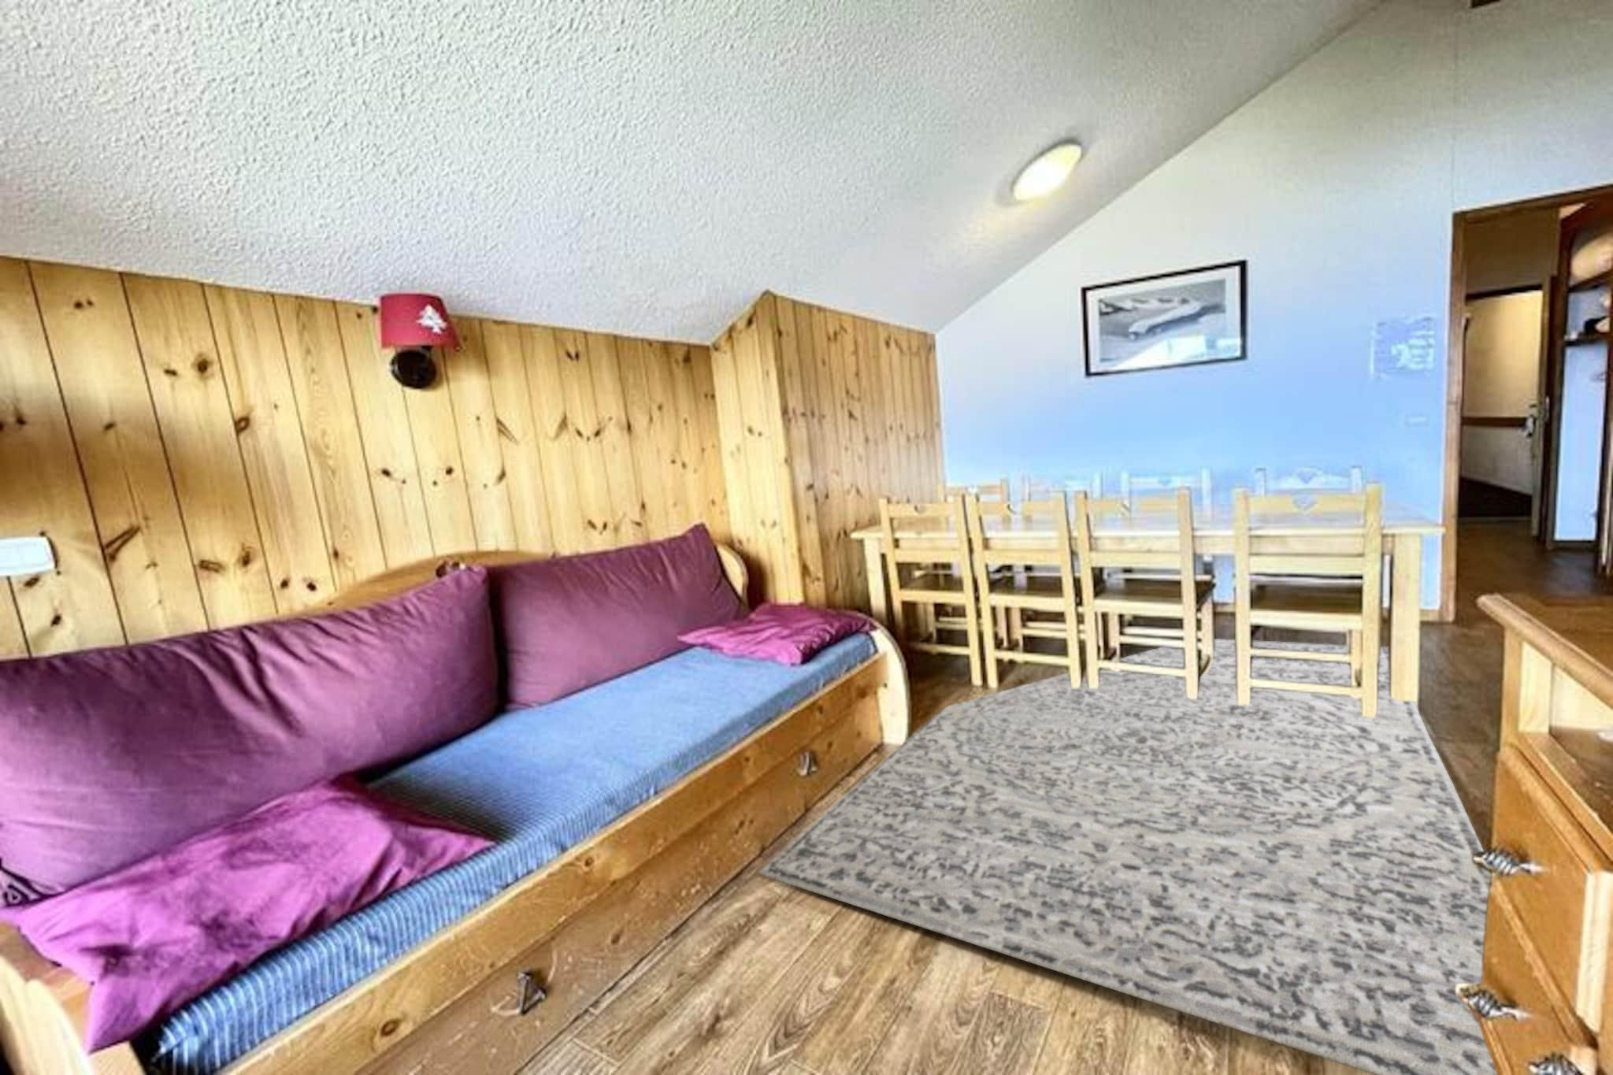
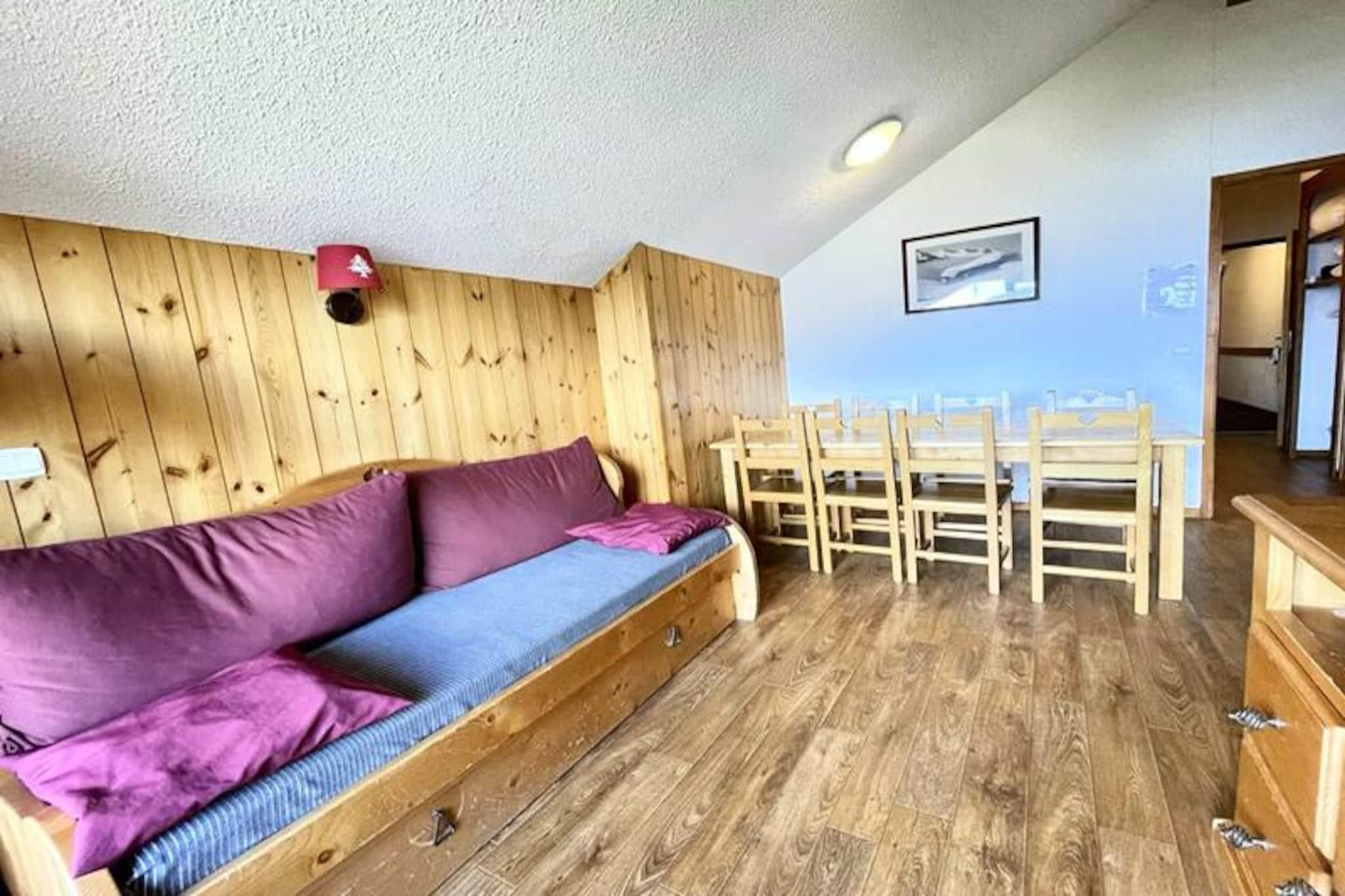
- rug [757,638,1498,1075]
